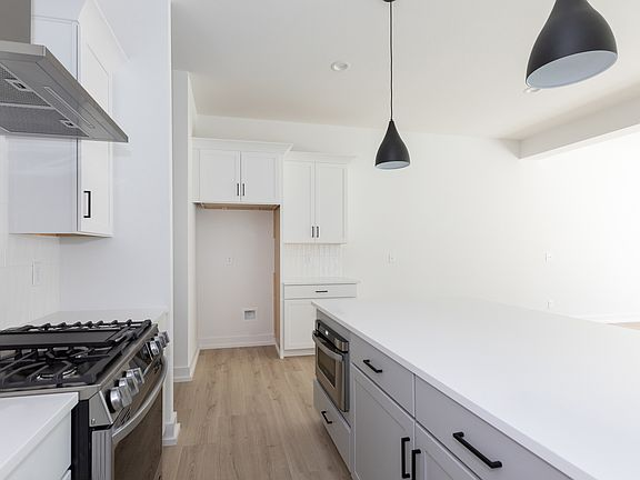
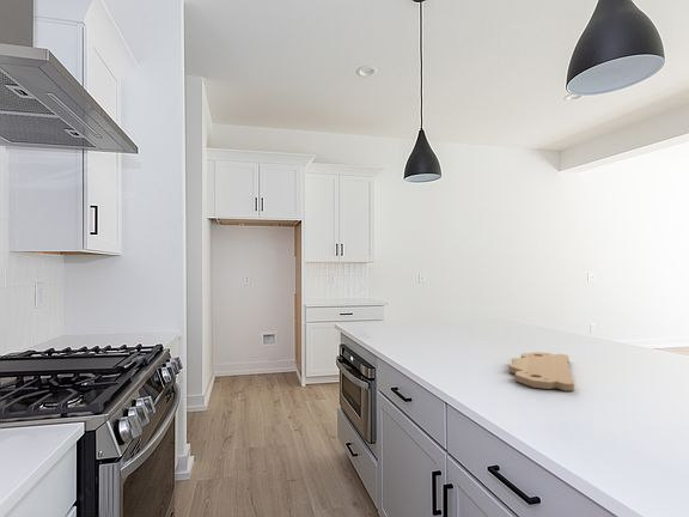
+ cutting board [508,351,575,391]
